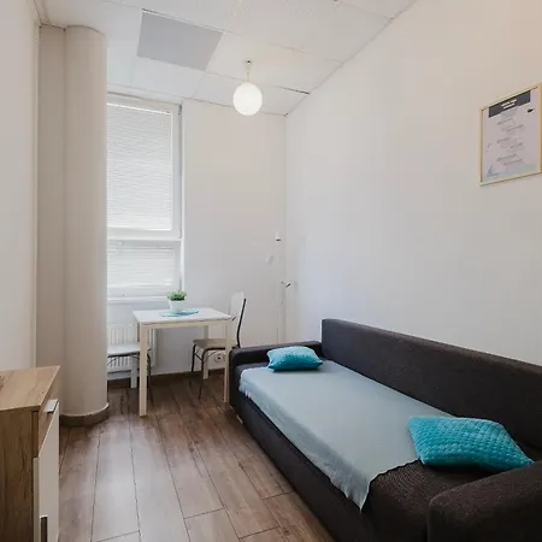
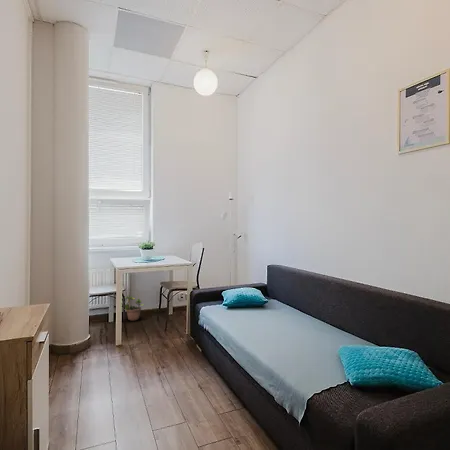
+ potted plant [124,293,145,322]
